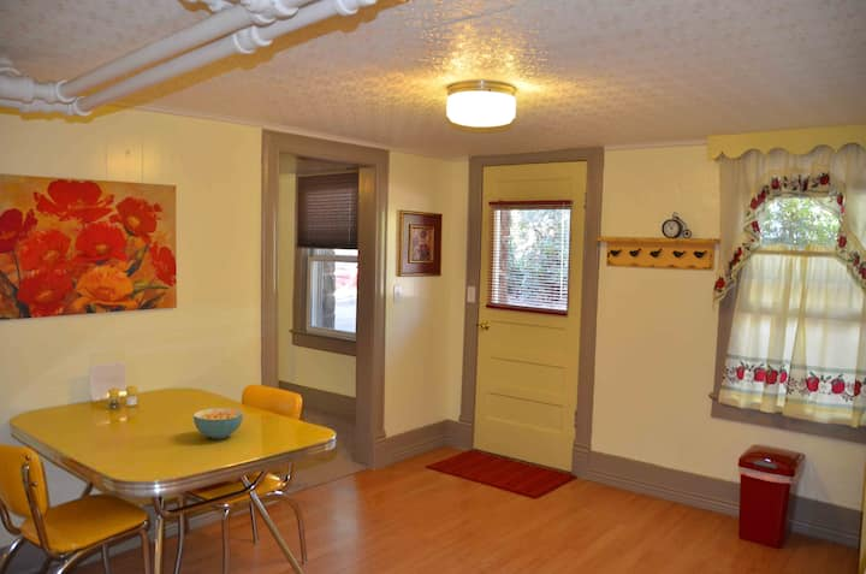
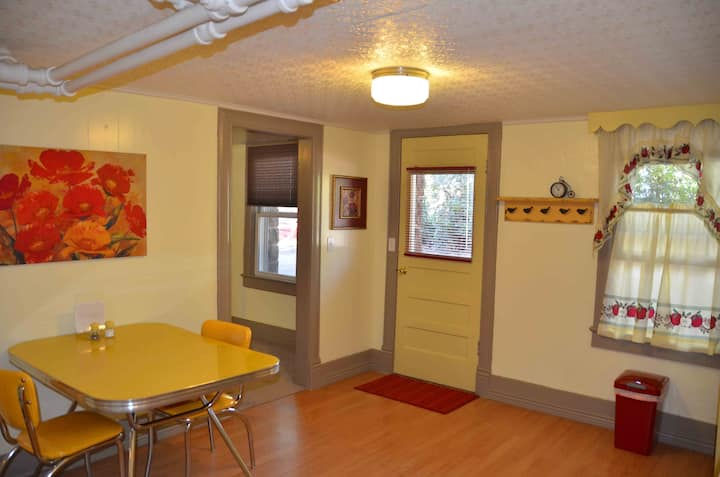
- cereal bowl [192,407,244,440]
